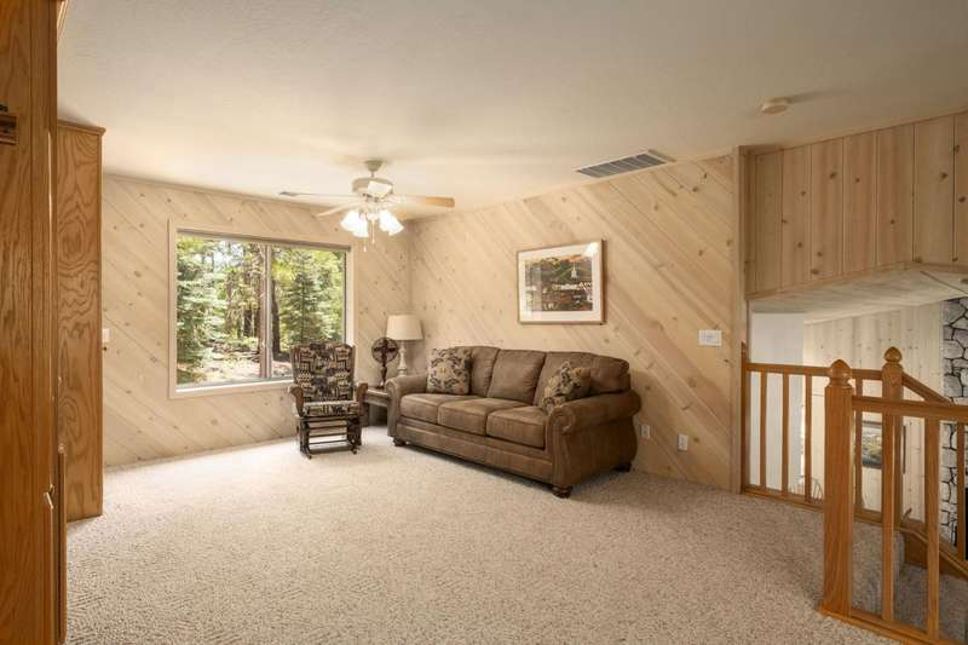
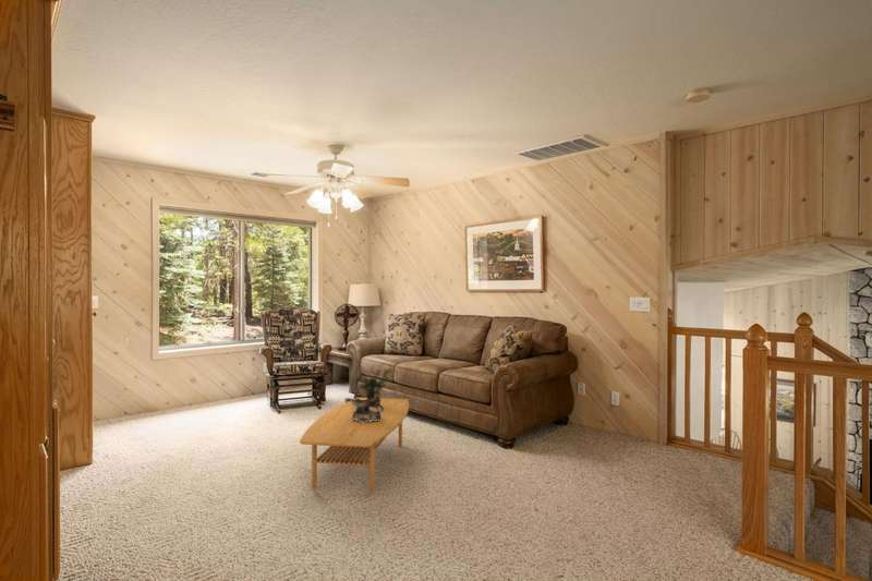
+ coffee table [299,397,410,494]
+ decorative bowl [343,388,384,423]
+ potted plant [360,367,392,408]
